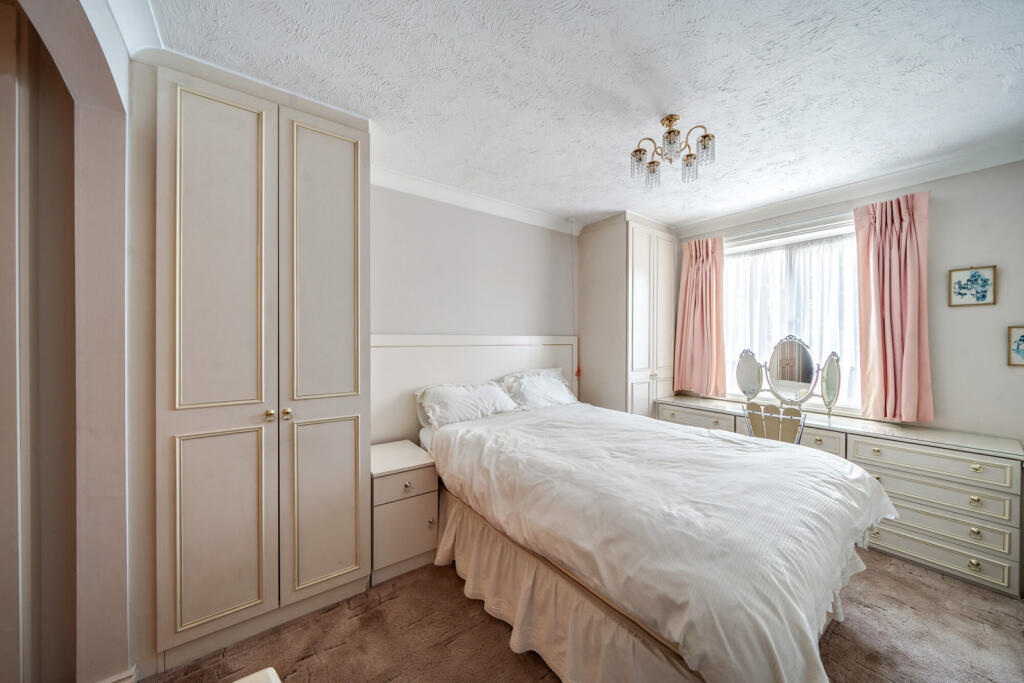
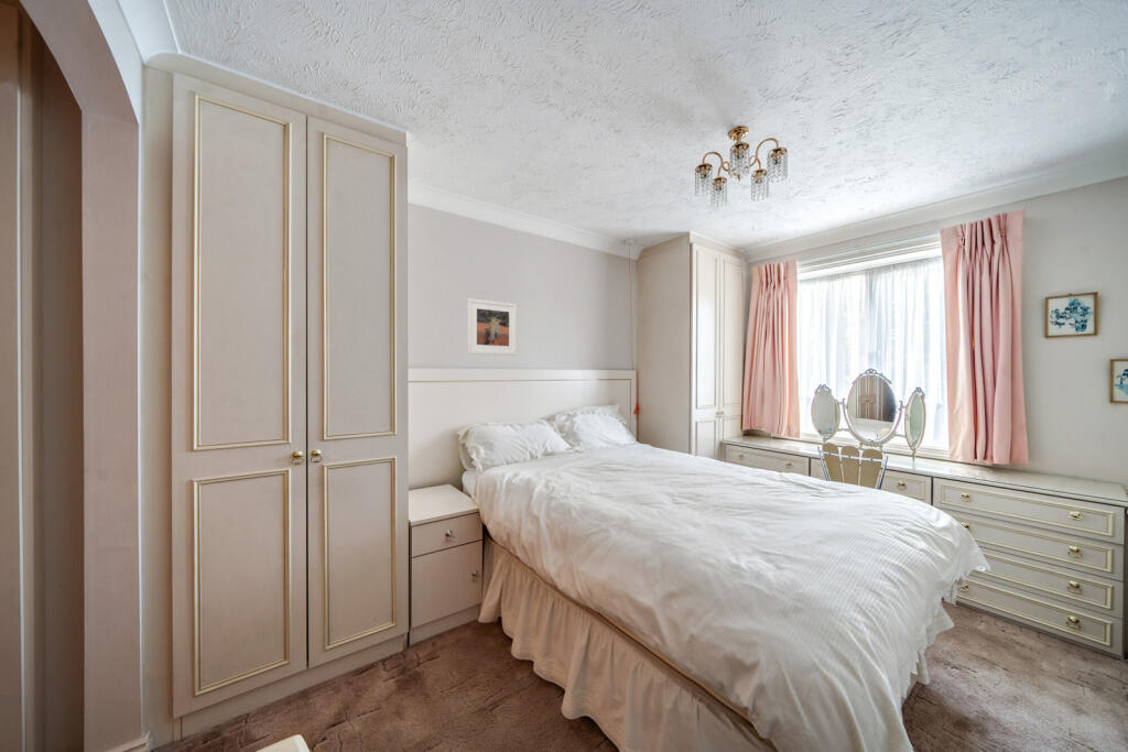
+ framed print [466,297,518,357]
